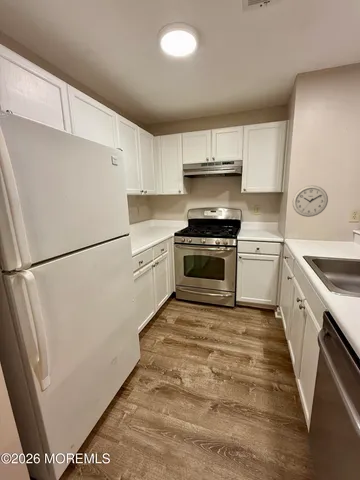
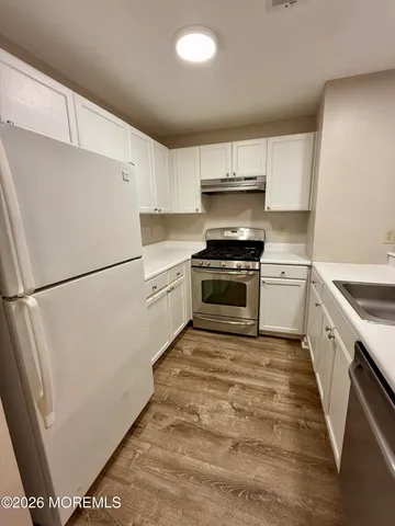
- wall clock [291,184,329,218]
